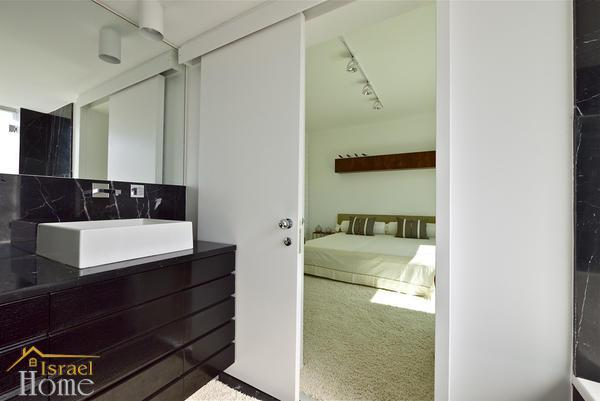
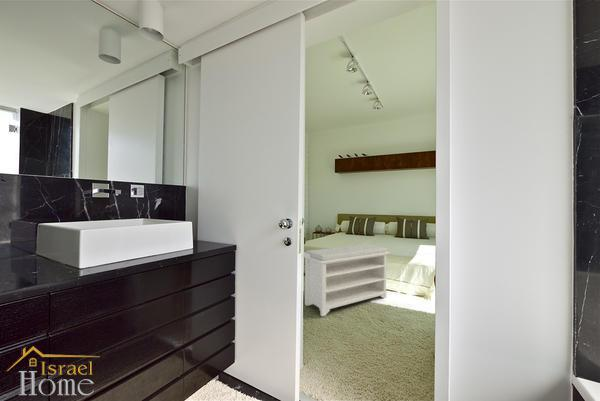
+ bench [303,243,391,317]
